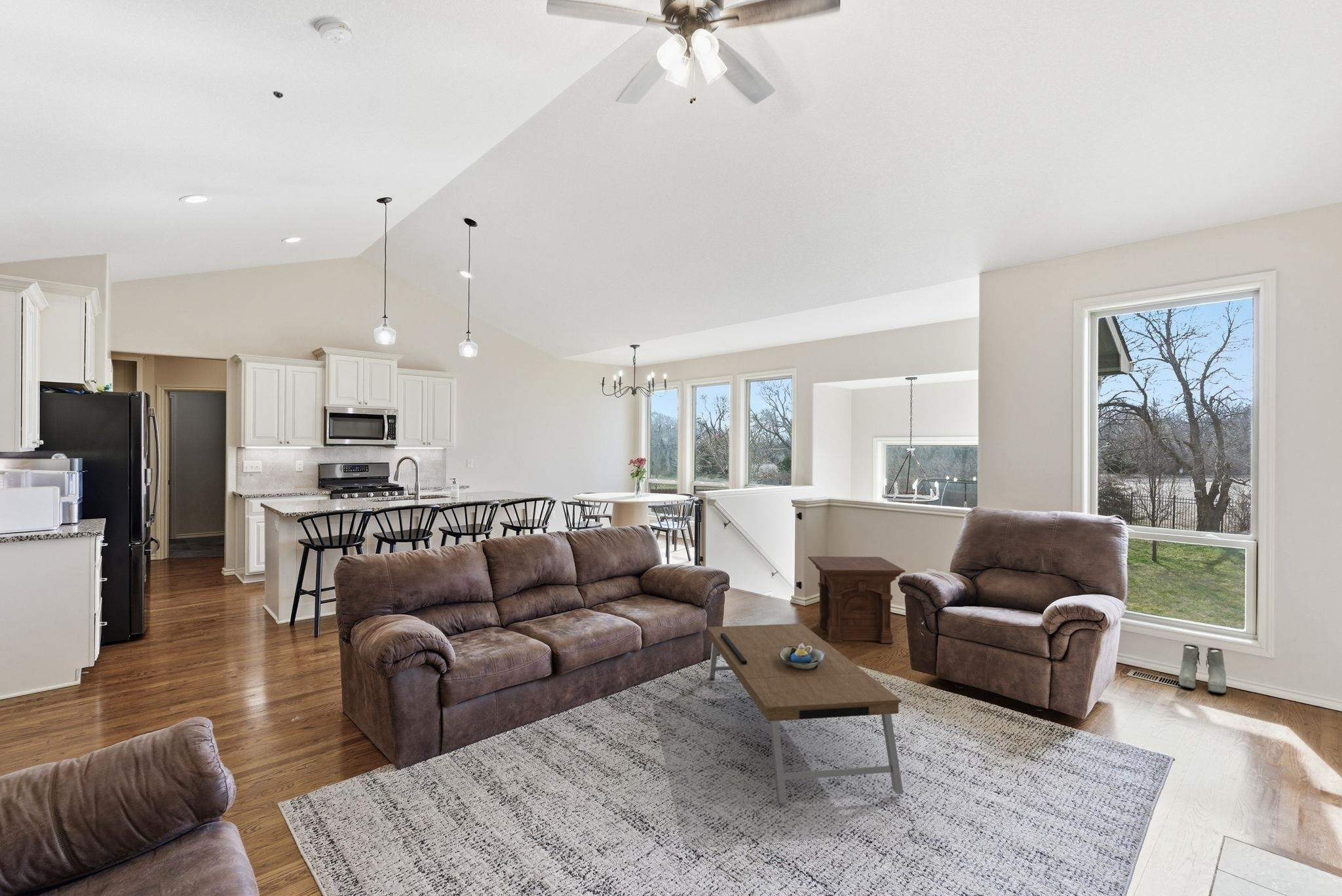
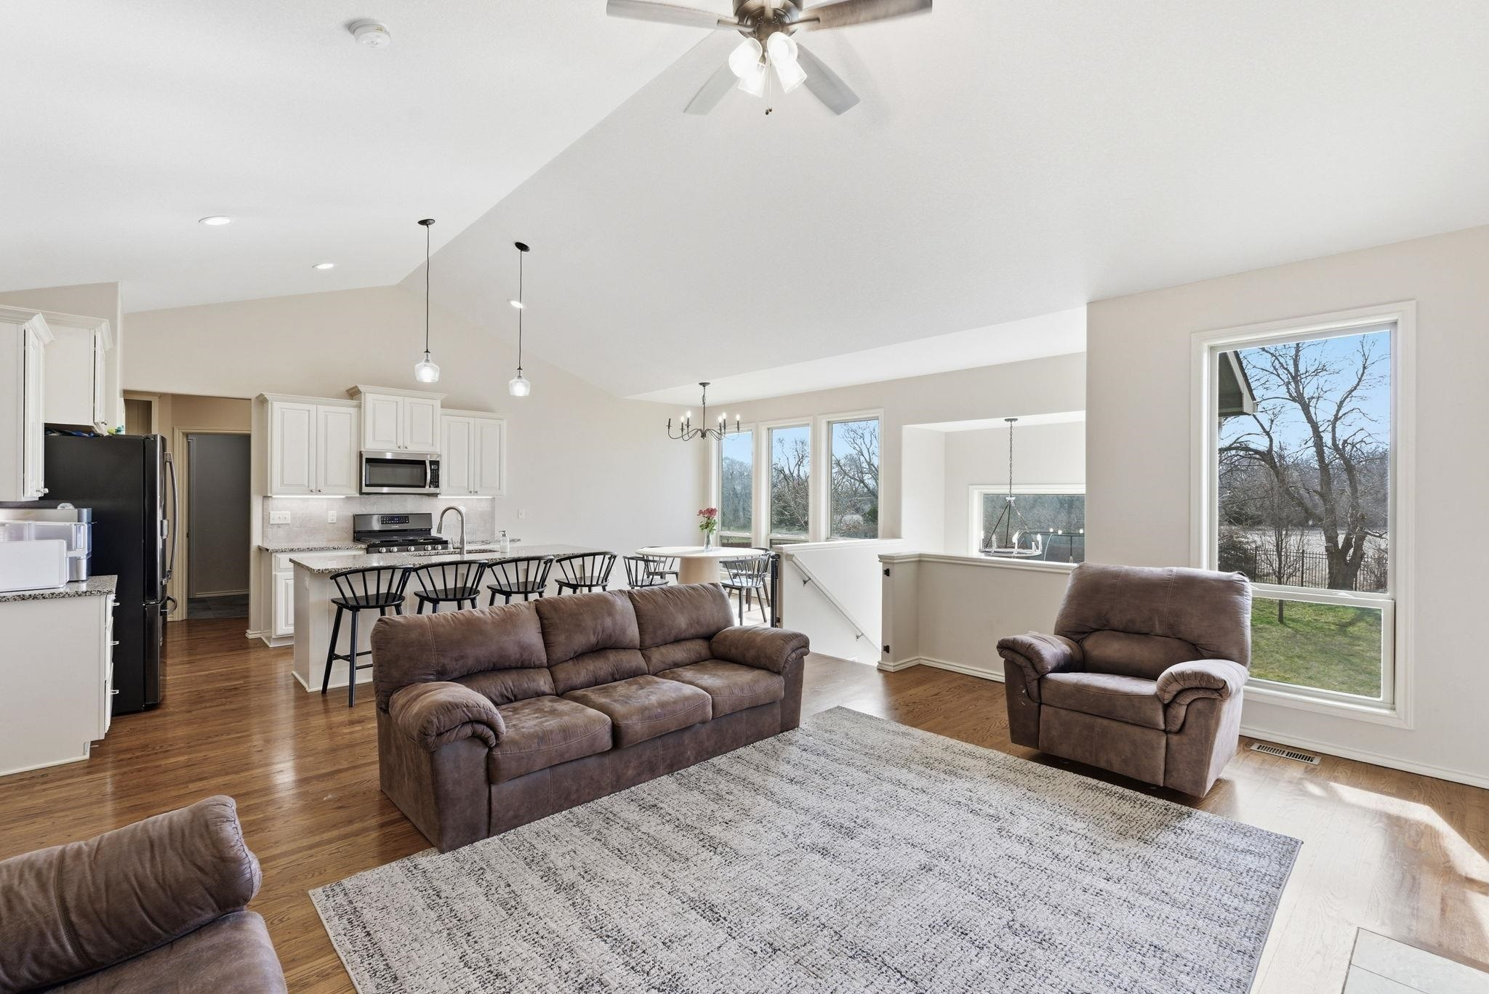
- coffee table [706,623,904,804]
- boots [1178,644,1227,694]
- decorative bowl [778,643,825,669]
- side table [807,556,906,644]
- smoke detector [268,85,289,99]
